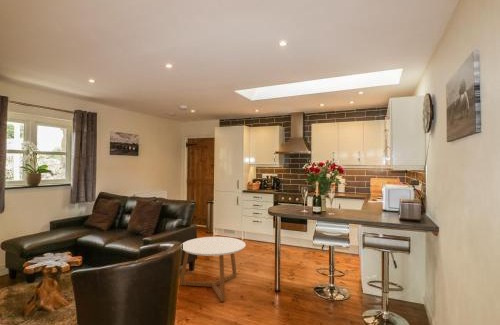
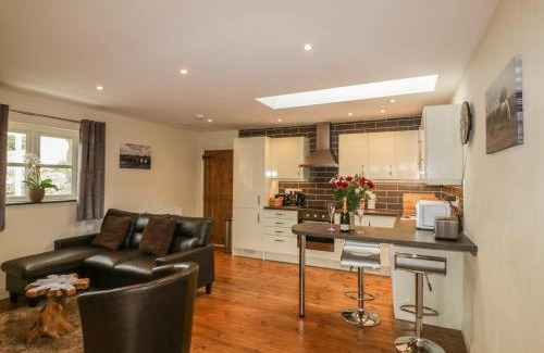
- coffee table [179,236,247,302]
